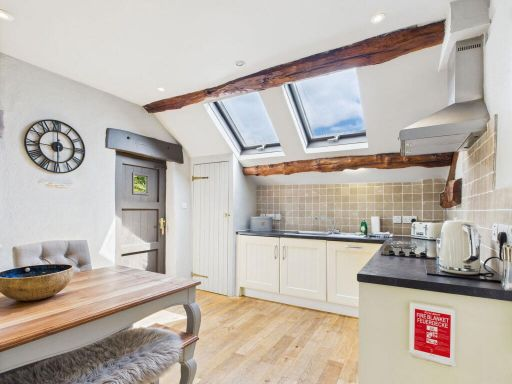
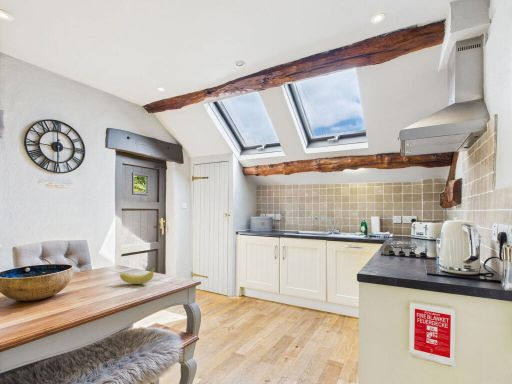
+ fruit [119,266,156,285]
